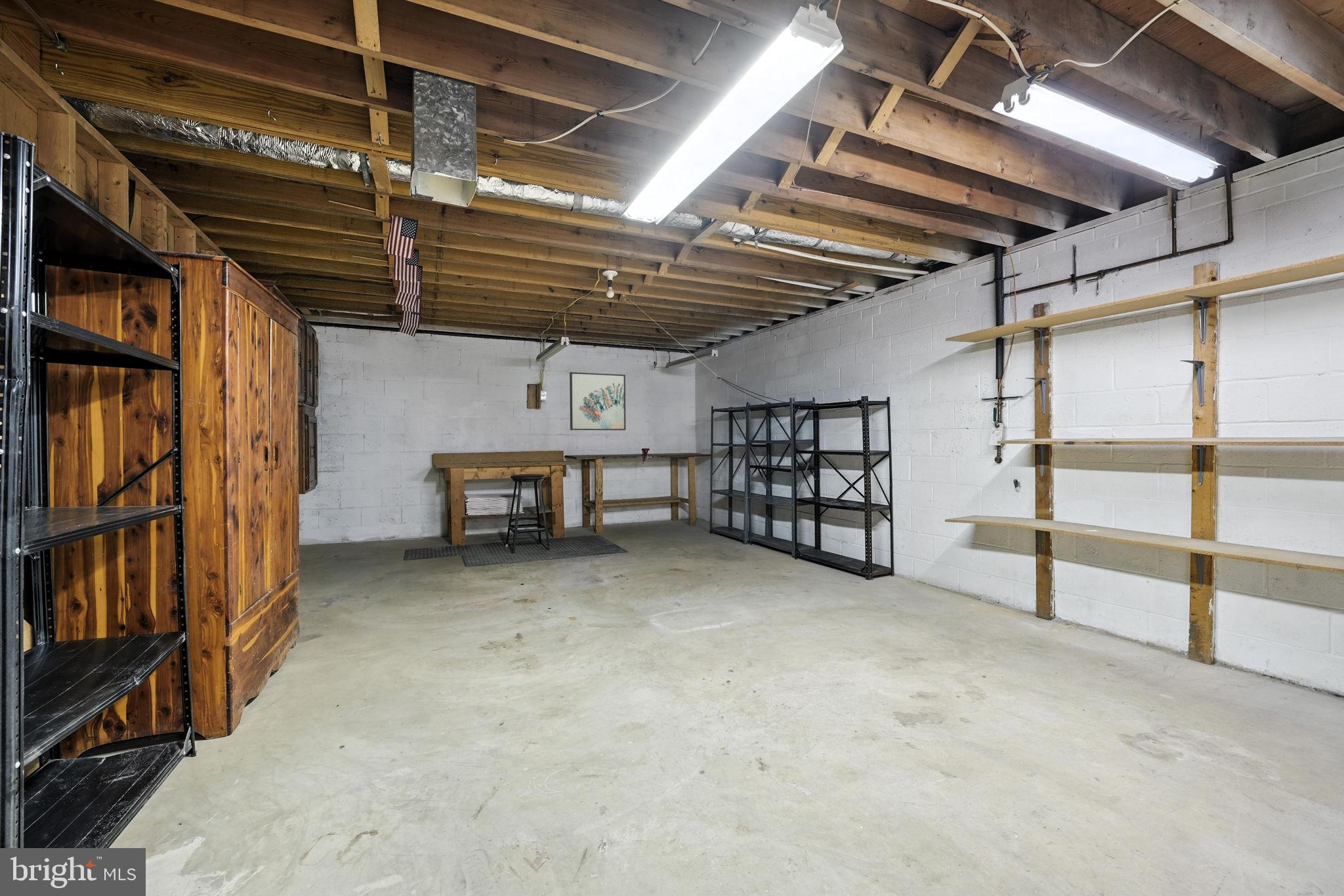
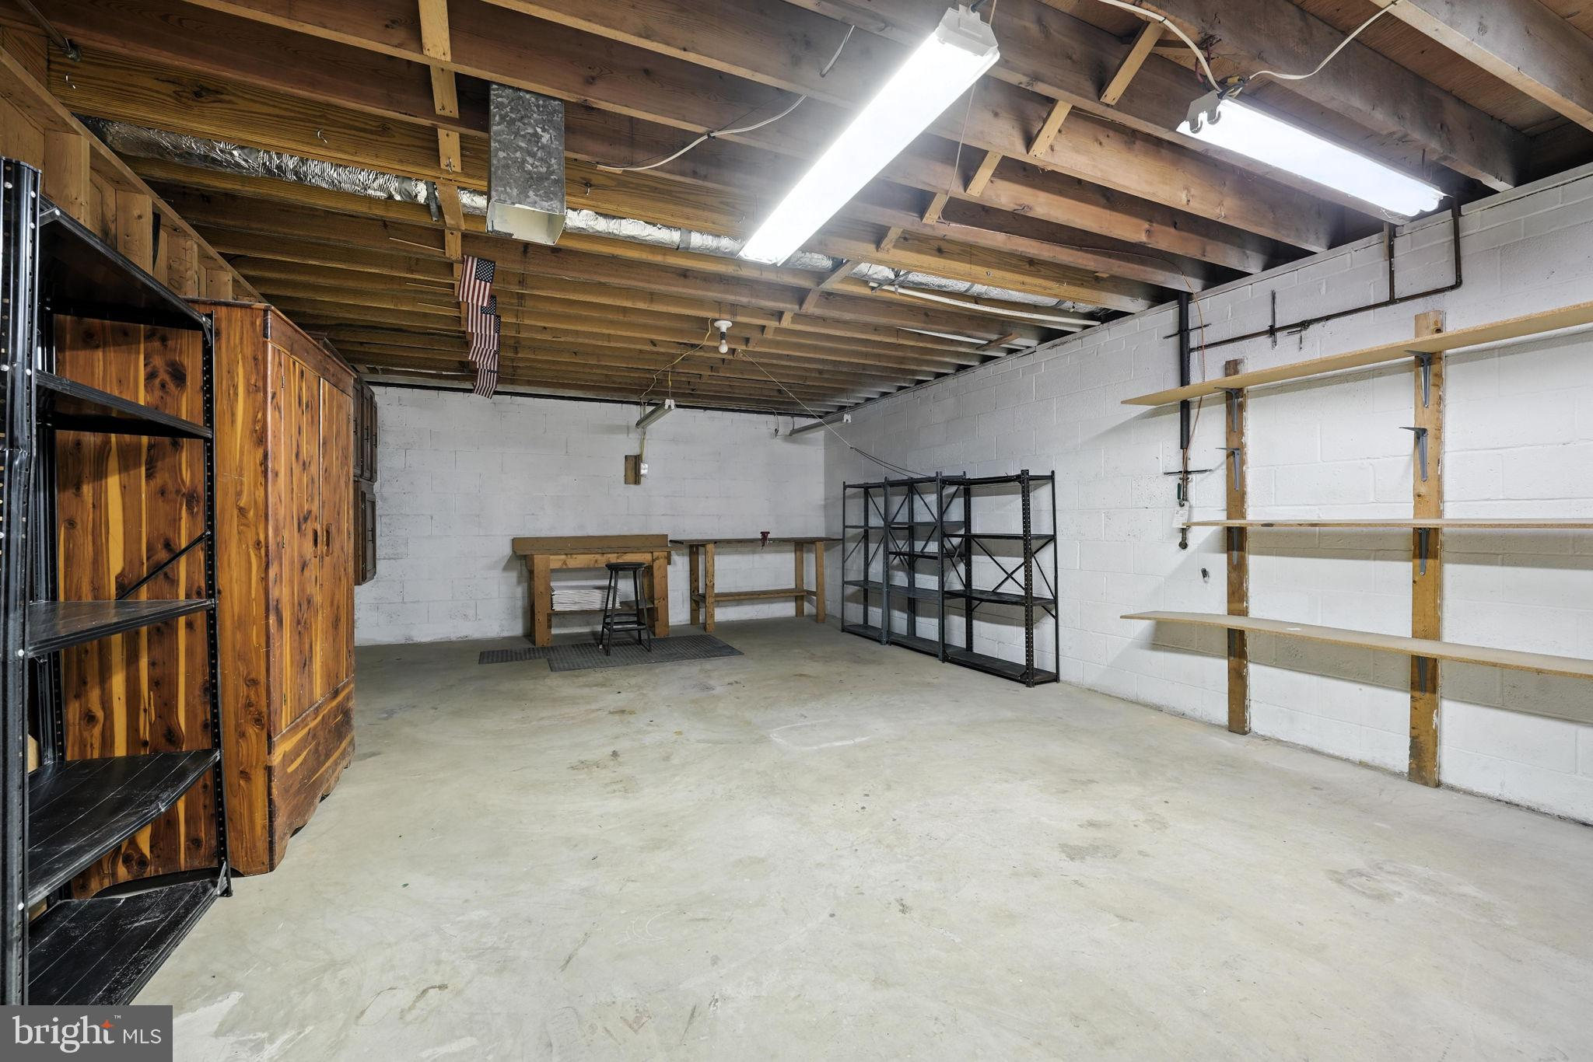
- wall art [569,372,626,431]
